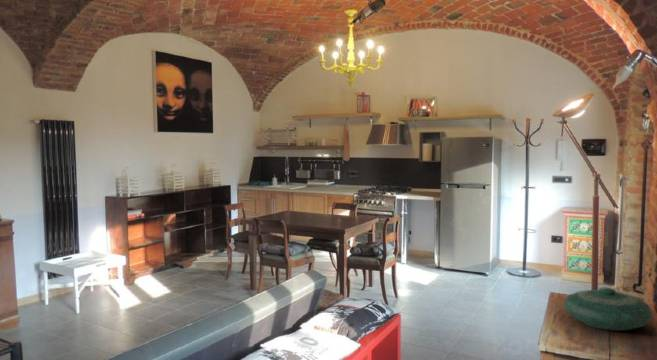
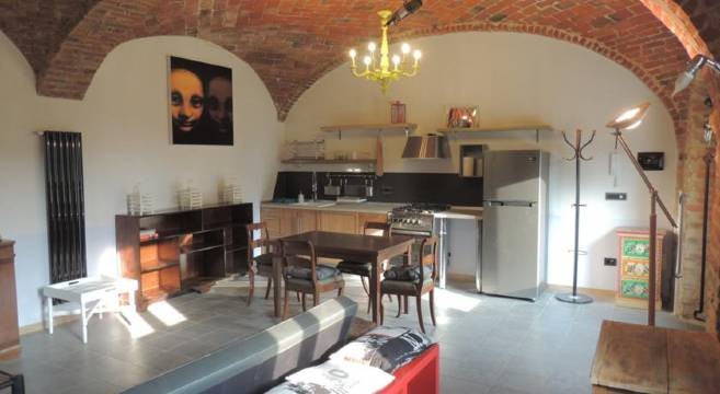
- decorative bowl [563,287,654,332]
